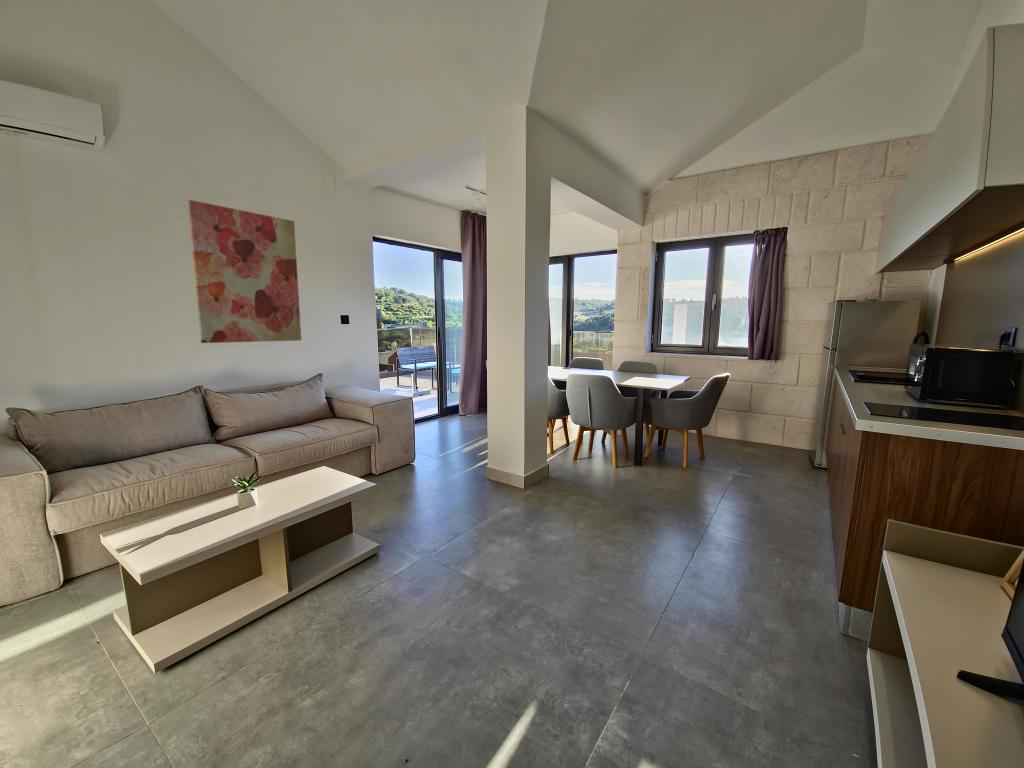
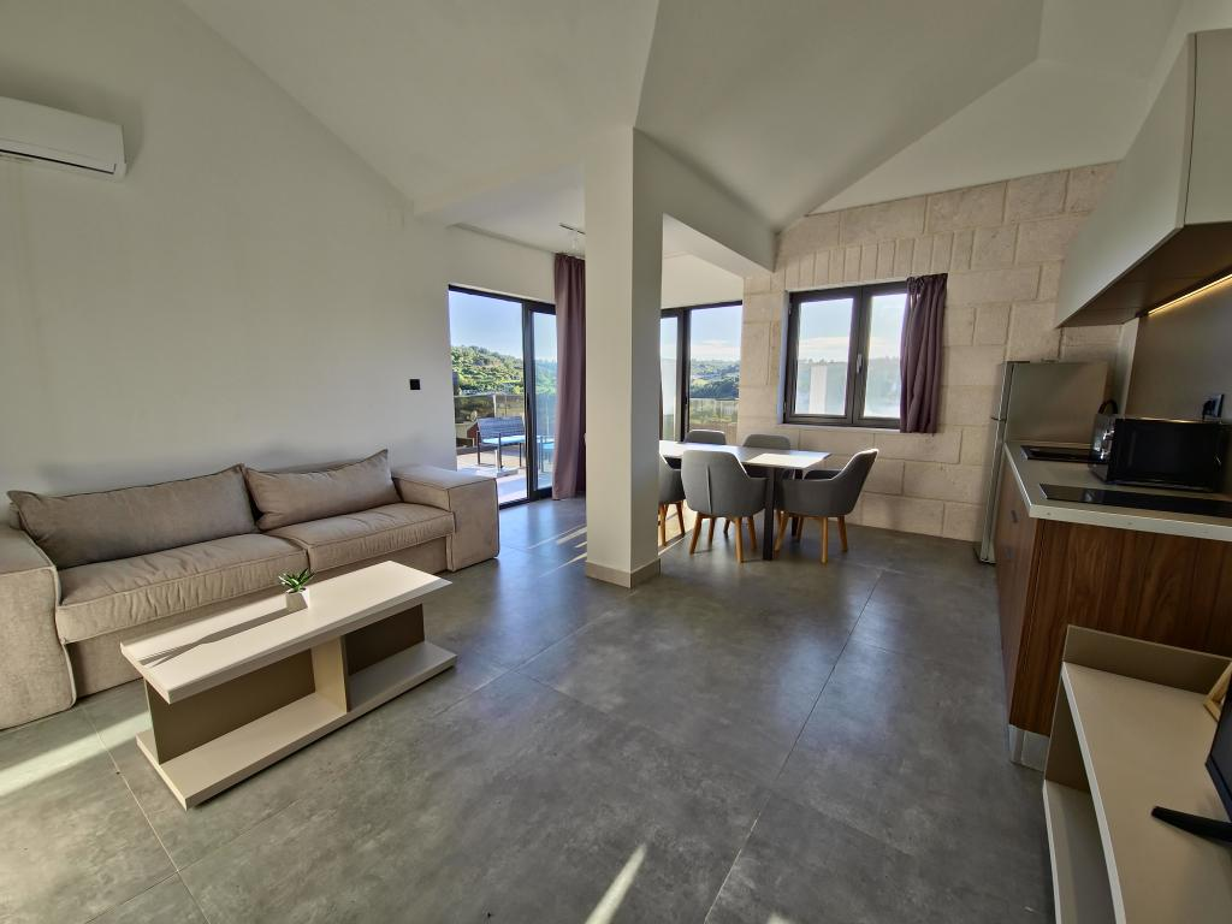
- wall art [187,199,302,344]
